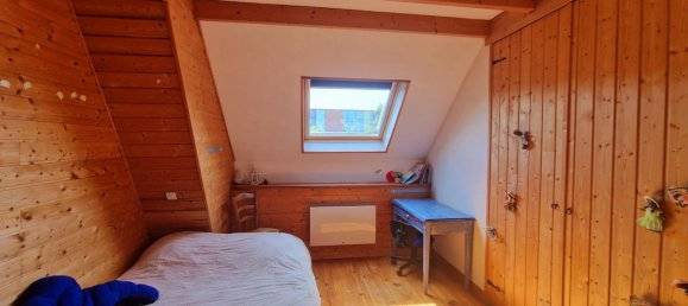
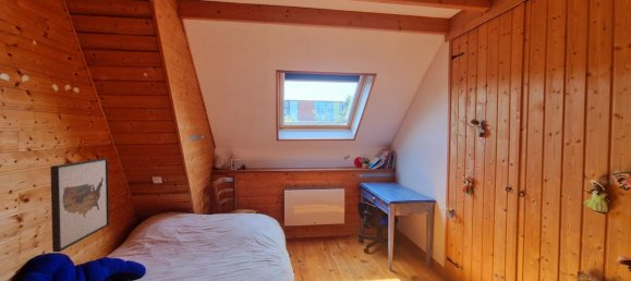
+ wall art [49,157,110,253]
